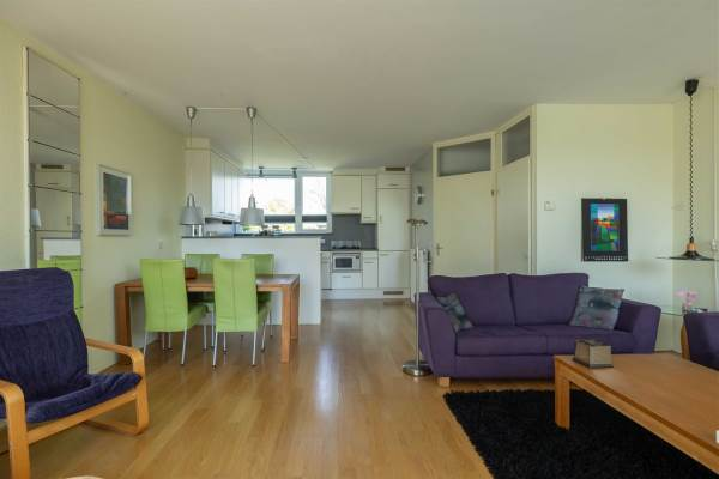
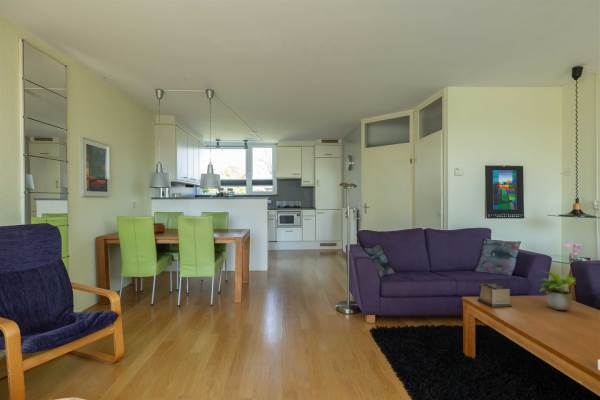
+ potted plant [538,269,577,311]
